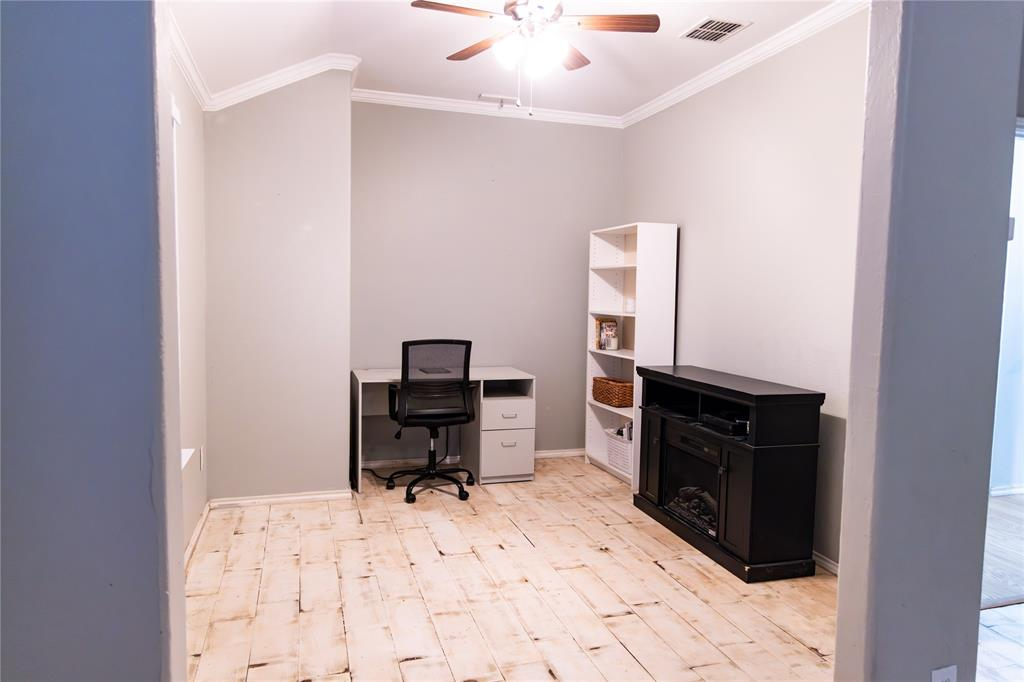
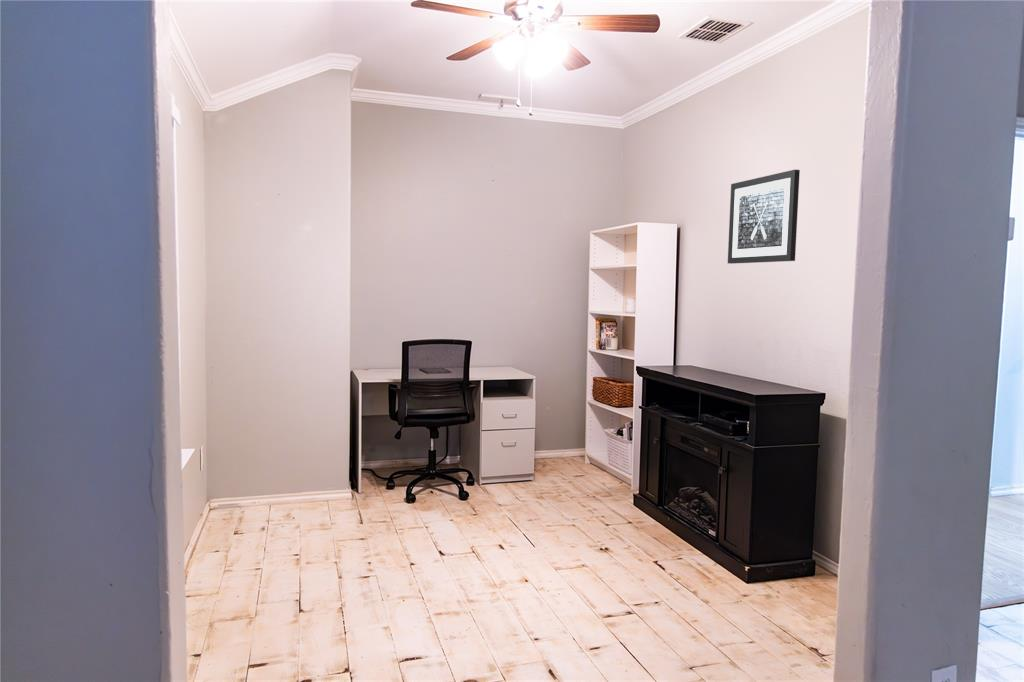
+ wall art [727,169,801,265]
